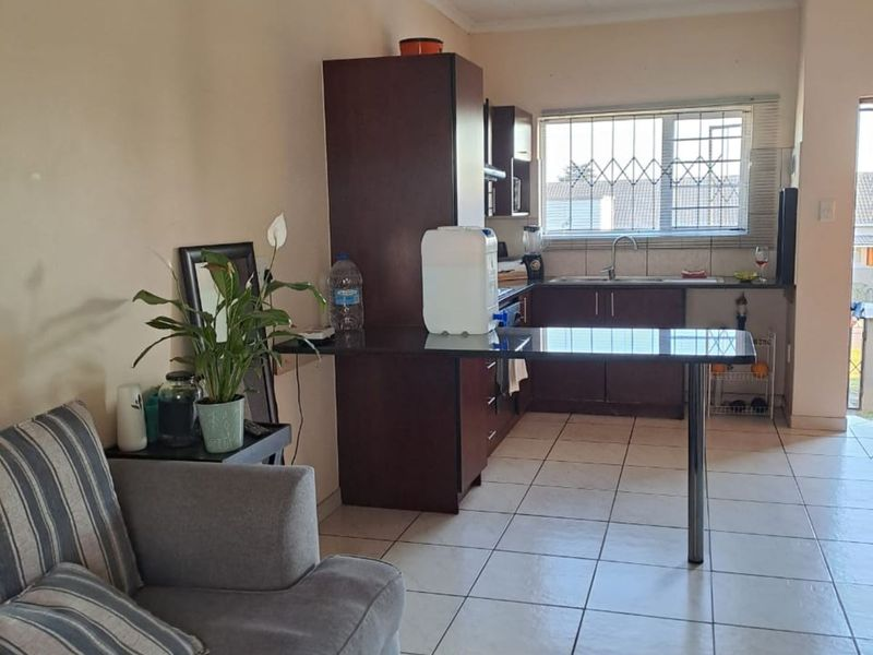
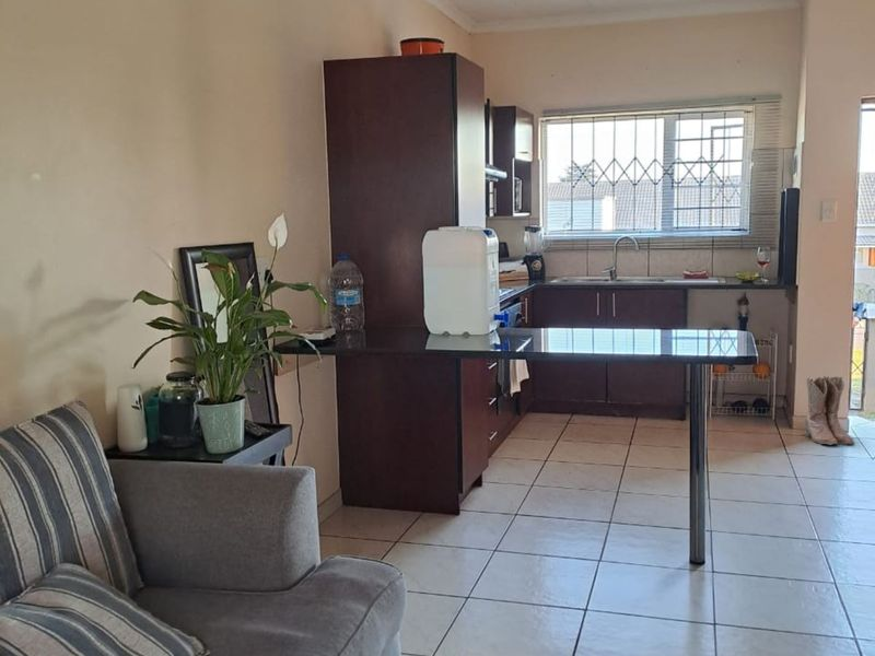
+ boots [804,374,855,446]
